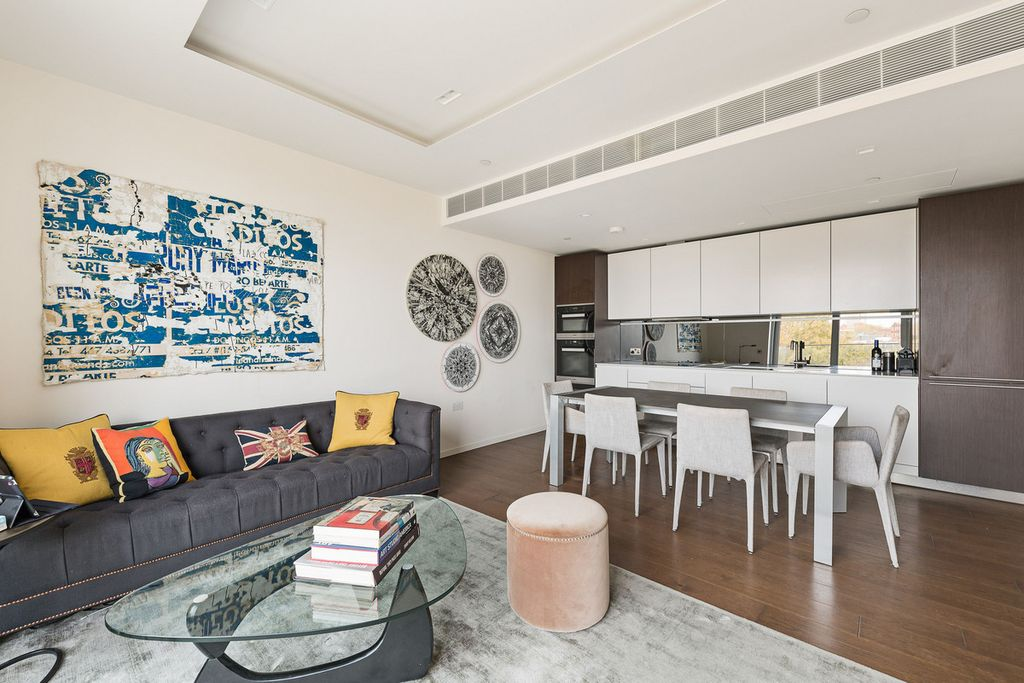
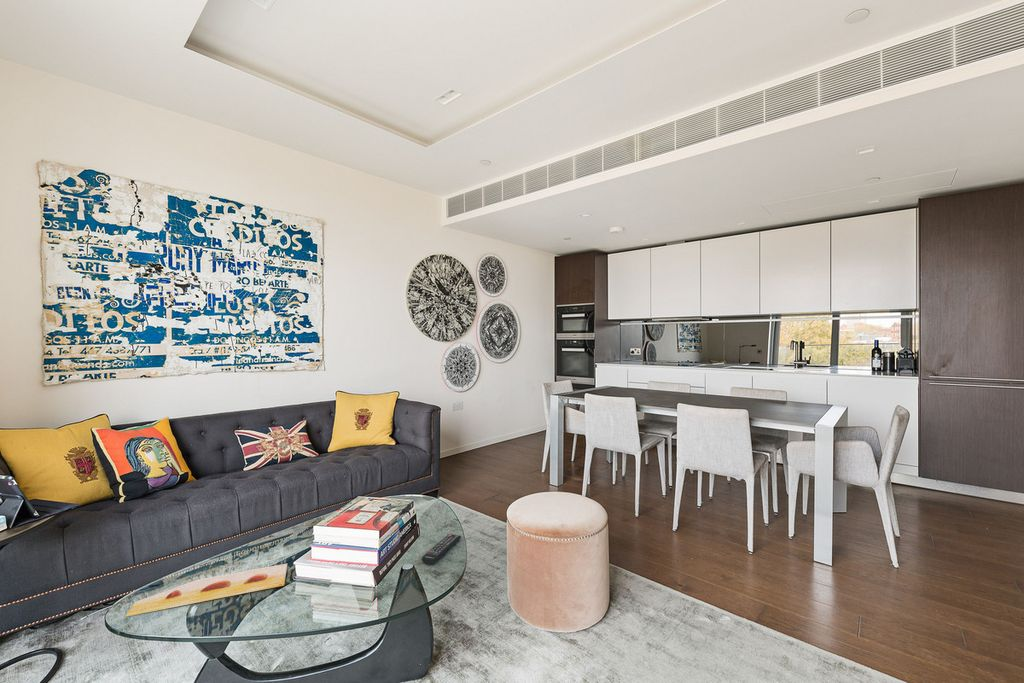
+ painting [124,563,288,618]
+ remote control [421,533,462,565]
